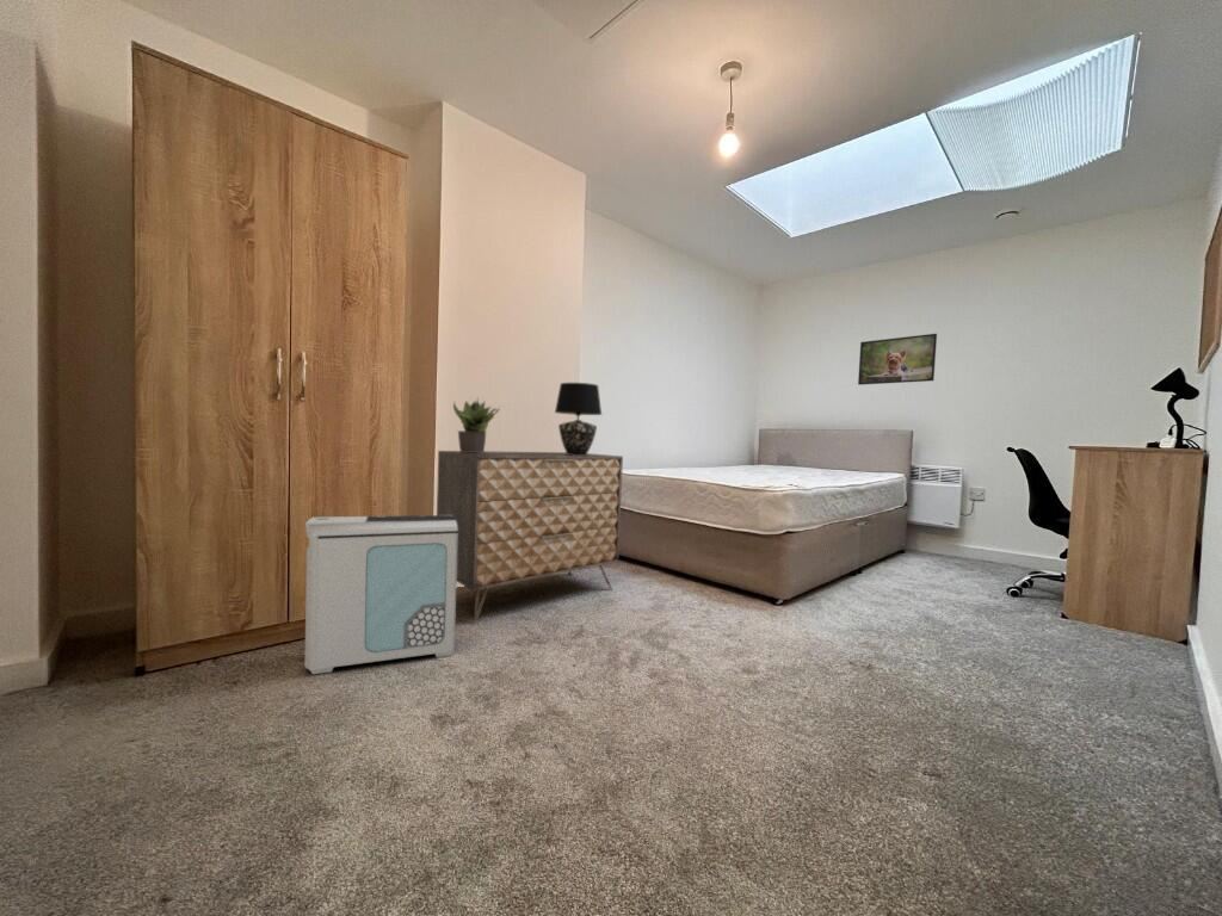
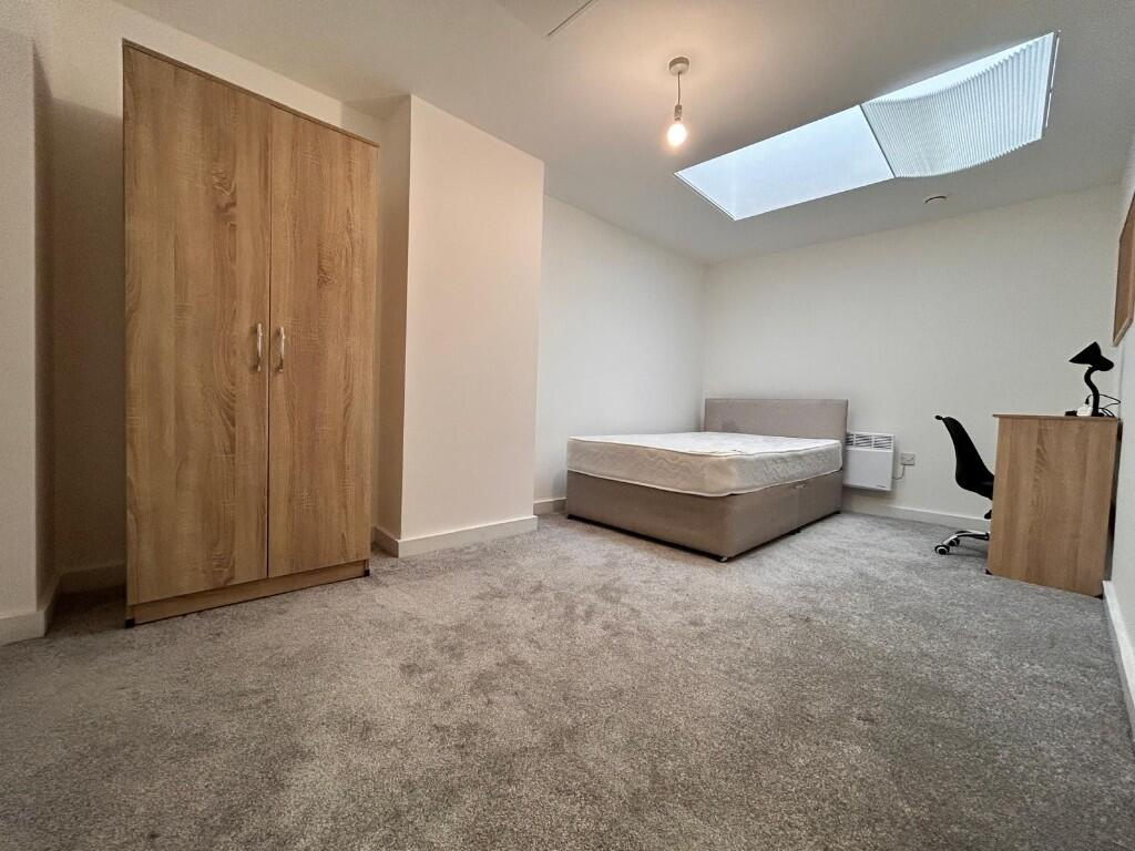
- dresser [436,450,624,626]
- potted plant [452,395,501,452]
- air purifier [303,514,458,675]
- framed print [857,333,938,386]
- table lamp [554,382,603,456]
